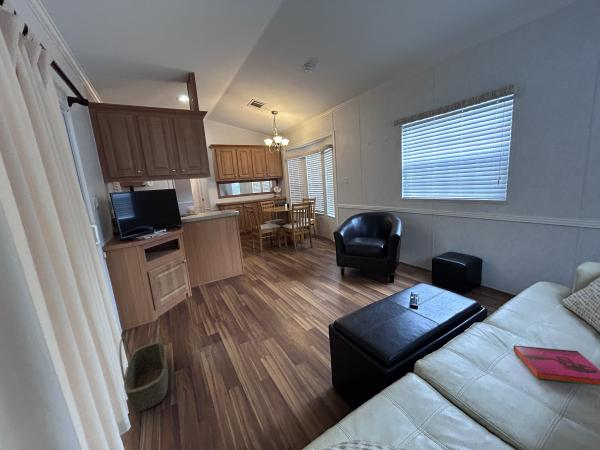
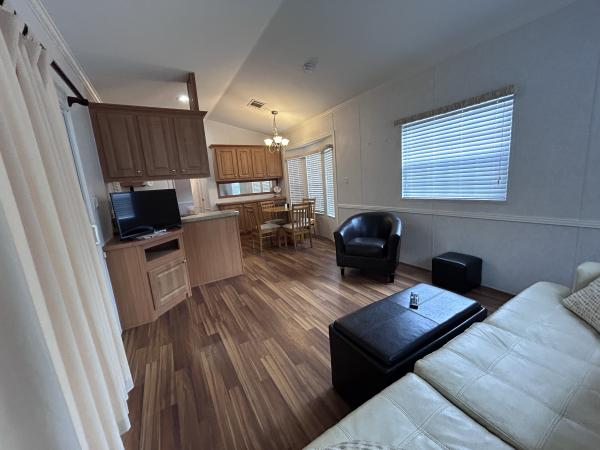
- basket [118,325,169,413]
- hardback book [513,344,600,387]
